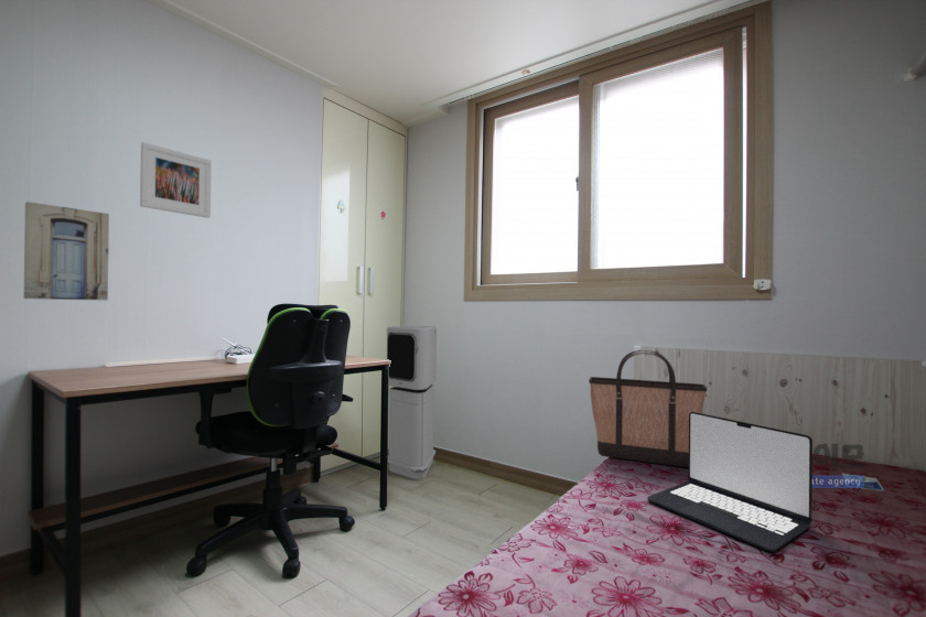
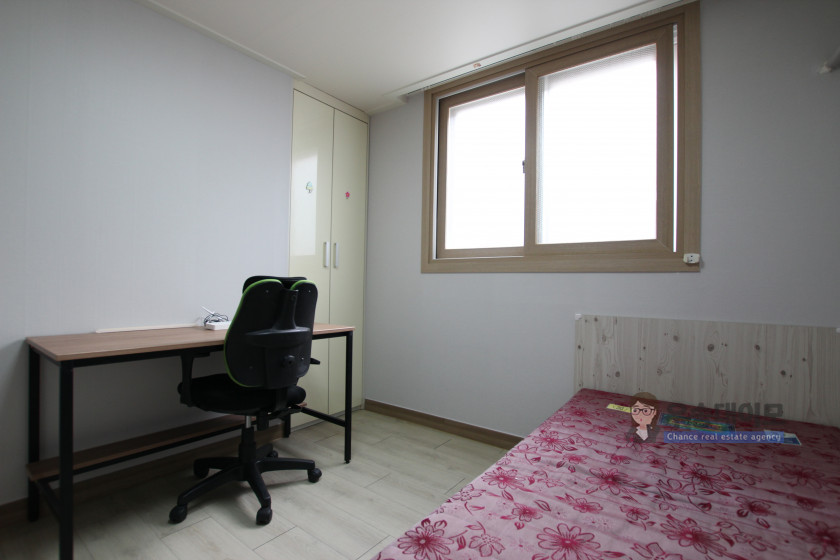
- wall art [23,201,110,302]
- laptop [646,412,814,552]
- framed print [139,141,213,219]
- air purifier [386,325,438,480]
- shopping bag [588,349,708,468]
